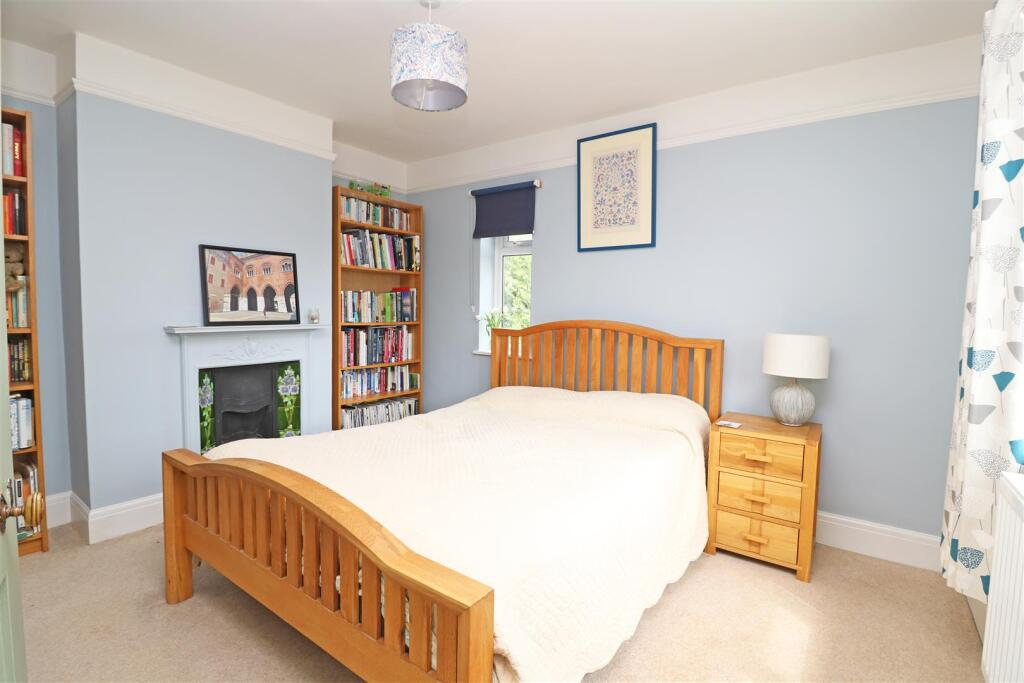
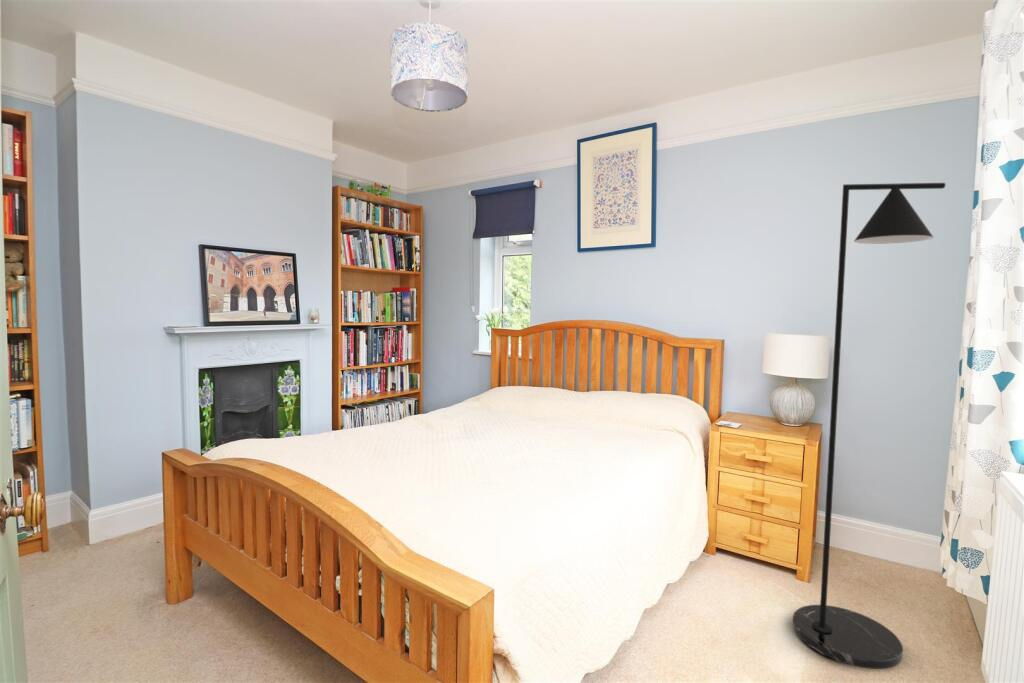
+ floor lamp [792,182,946,670]
